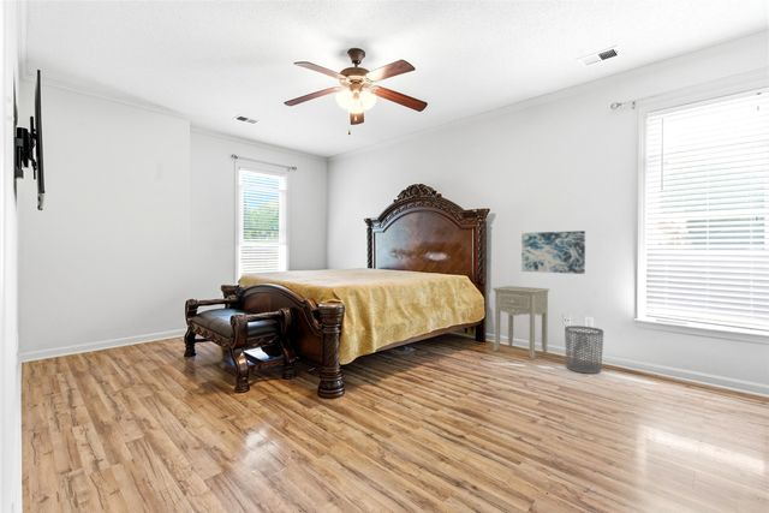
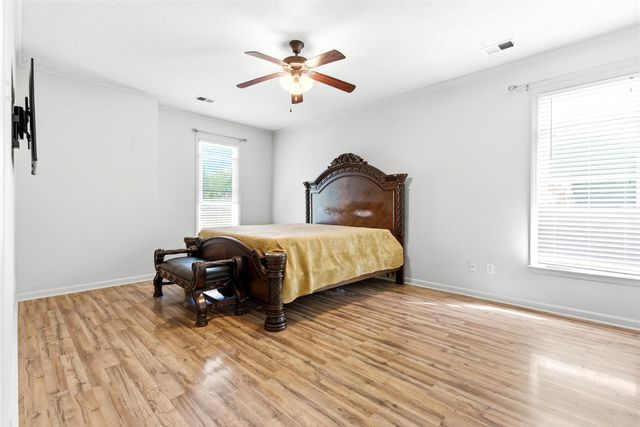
- nightstand [491,285,550,360]
- wall art [520,229,586,275]
- waste bin [564,324,604,375]
